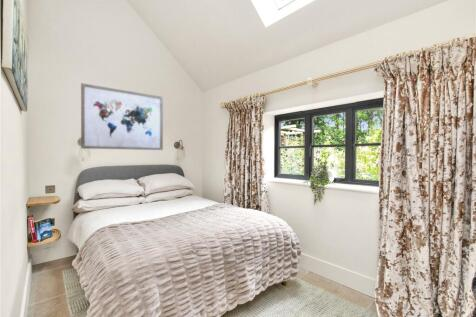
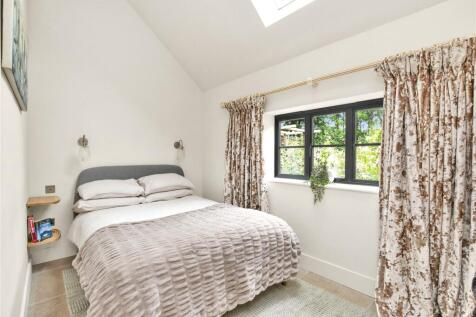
- wall art [80,82,164,151]
